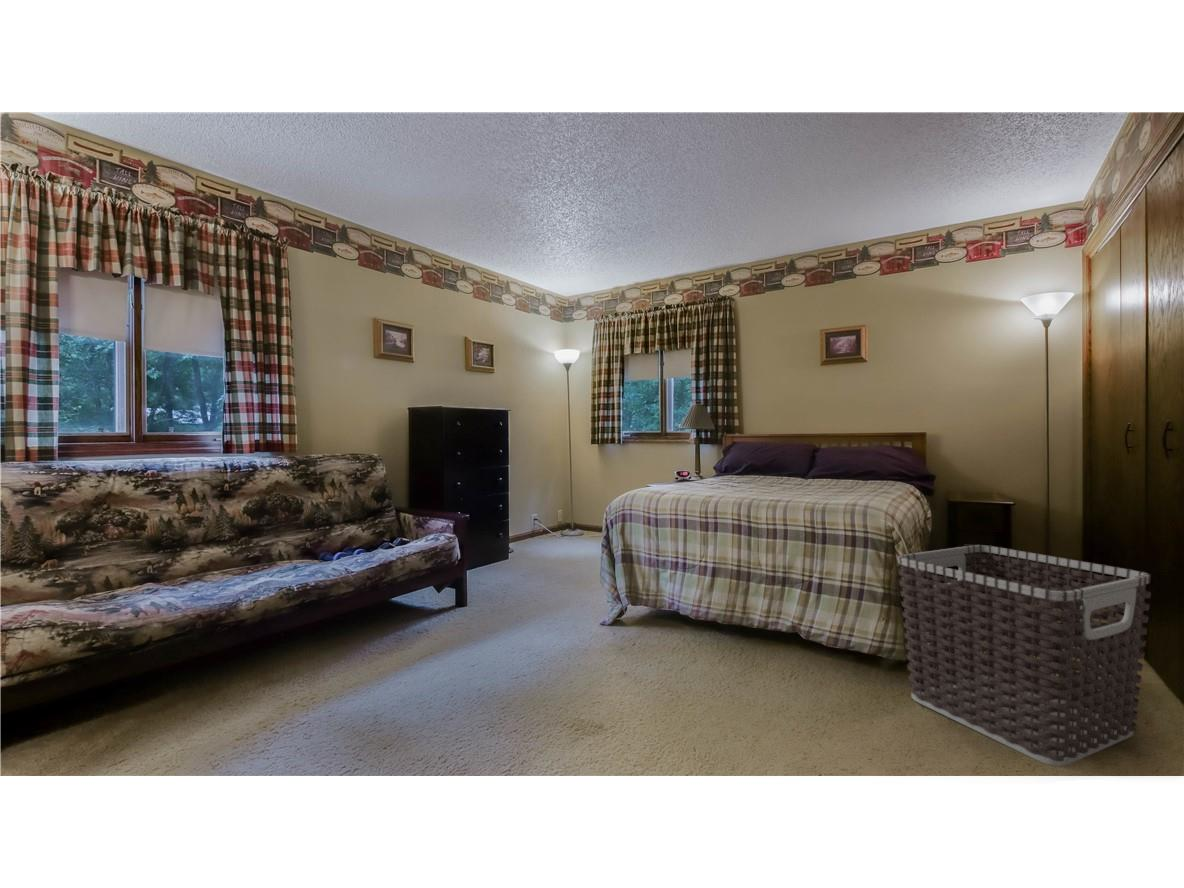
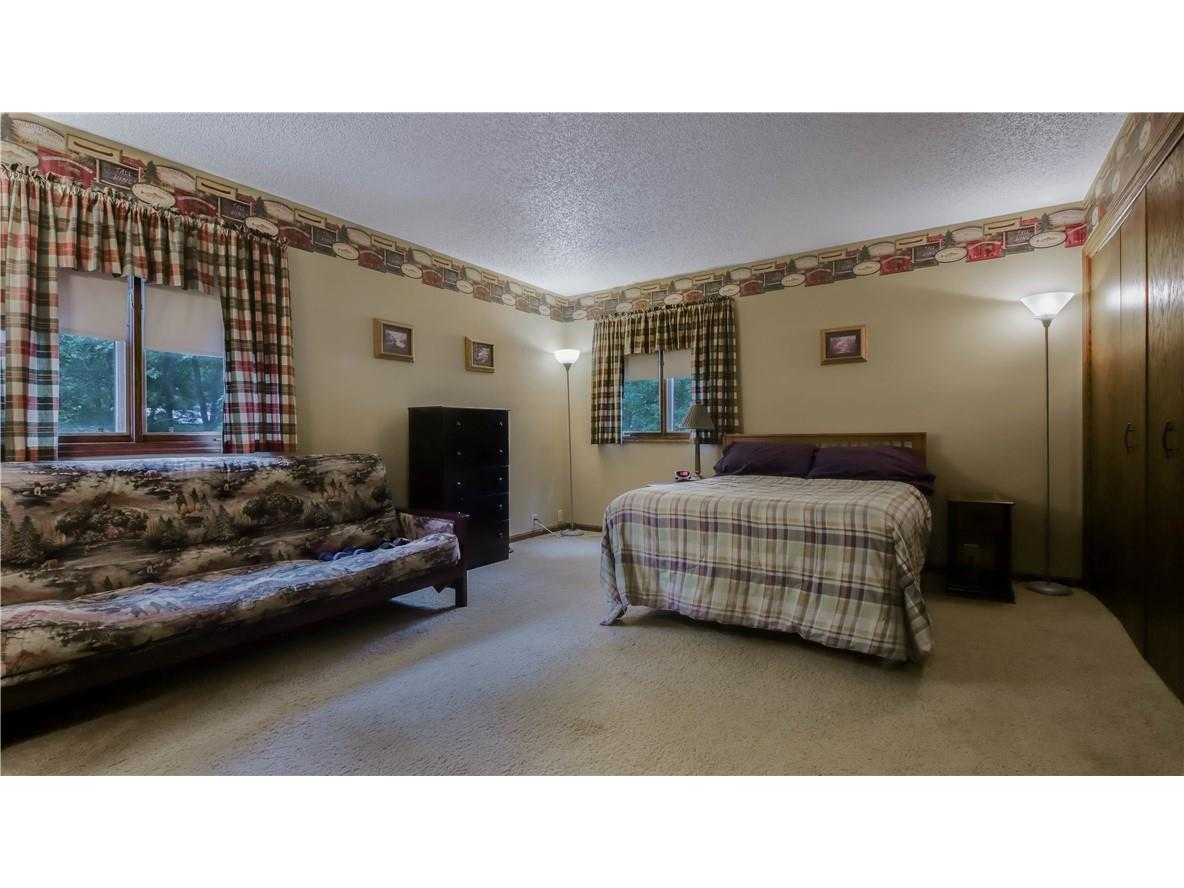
- clothes hamper [898,544,1152,767]
